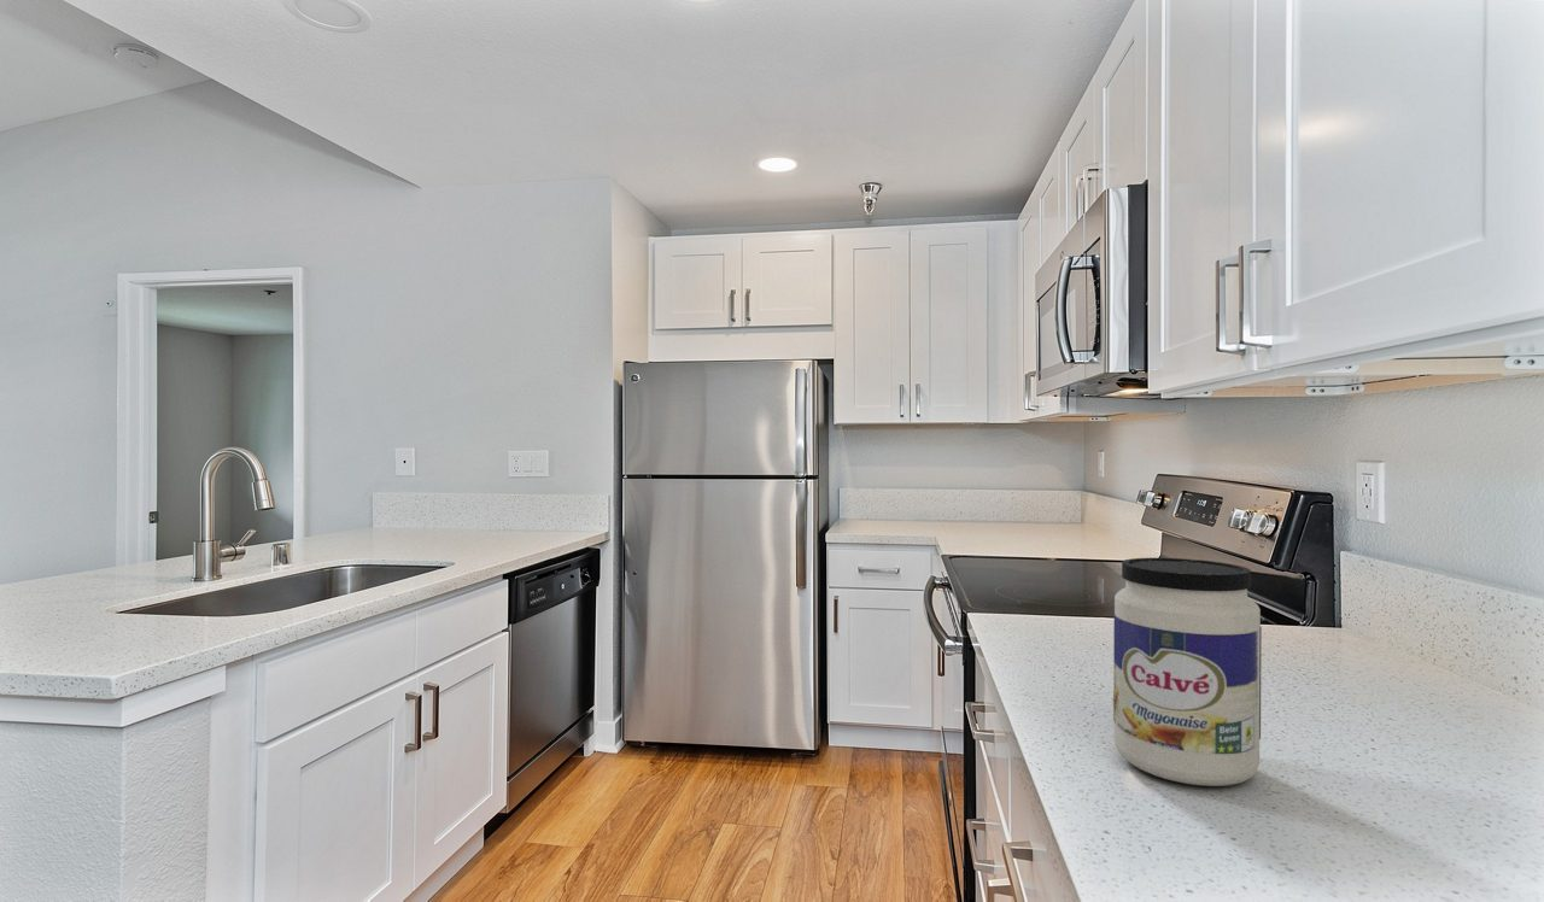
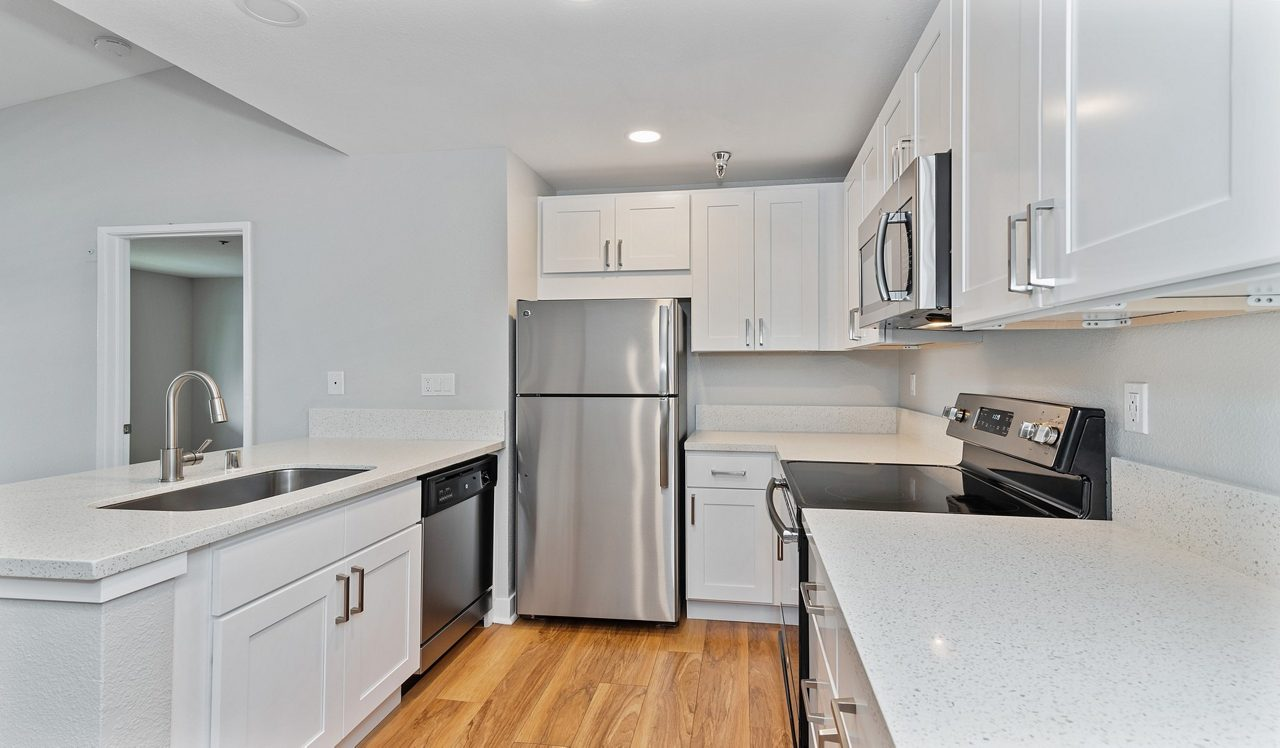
- jar [1112,557,1263,787]
